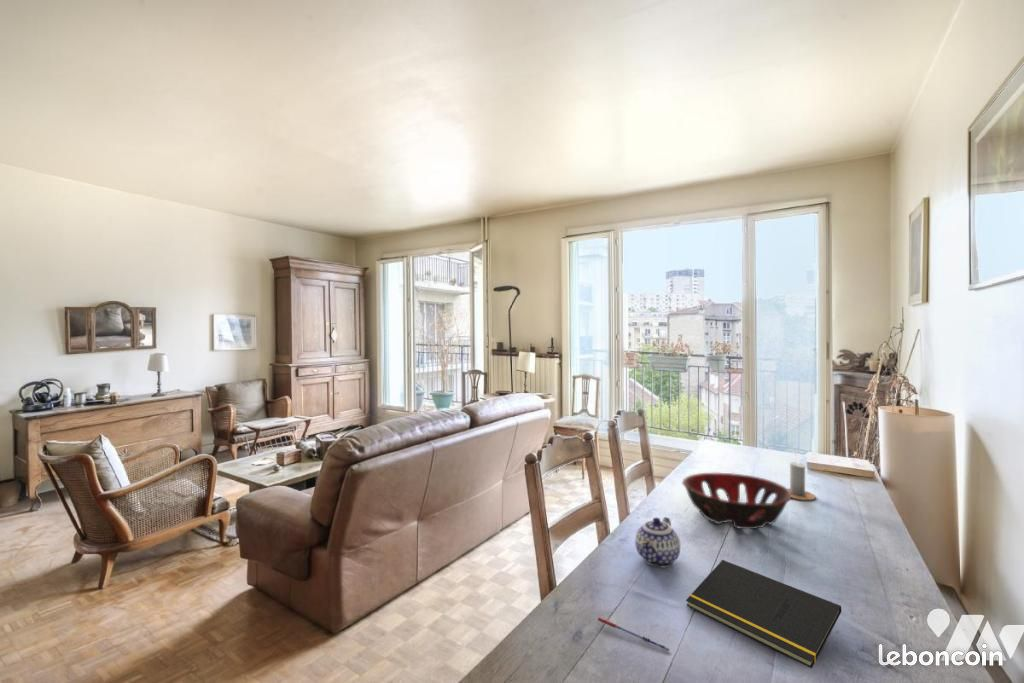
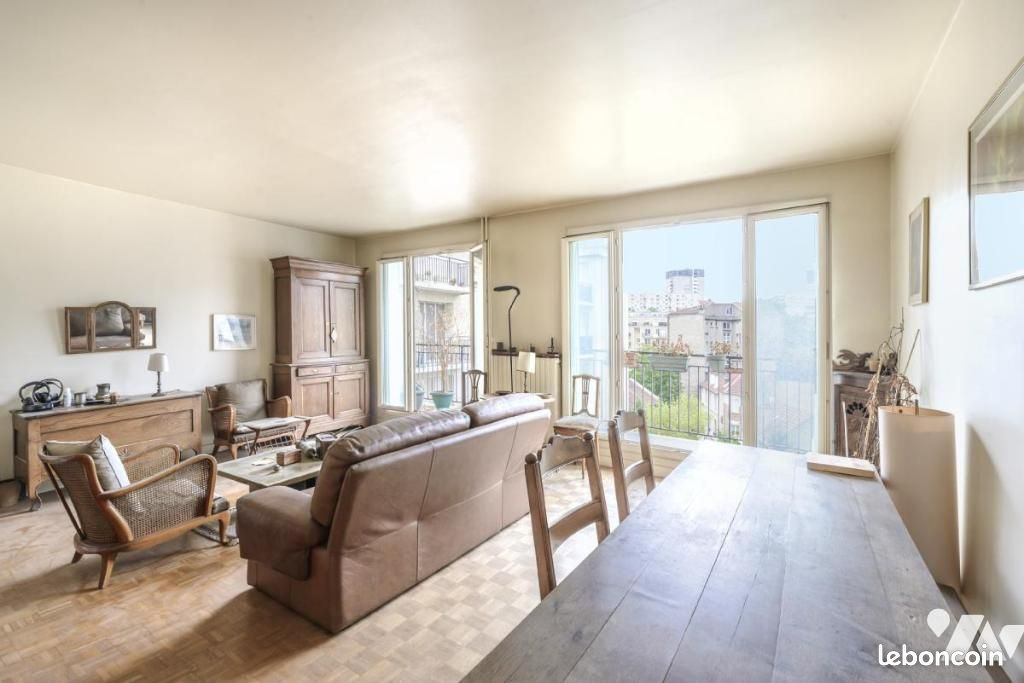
- pen [597,616,671,653]
- teapot [634,516,681,568]
- notepad [685,559,842,669]
- candle [787,451,817,501]
- decorative bowl [681,472,792,530]
